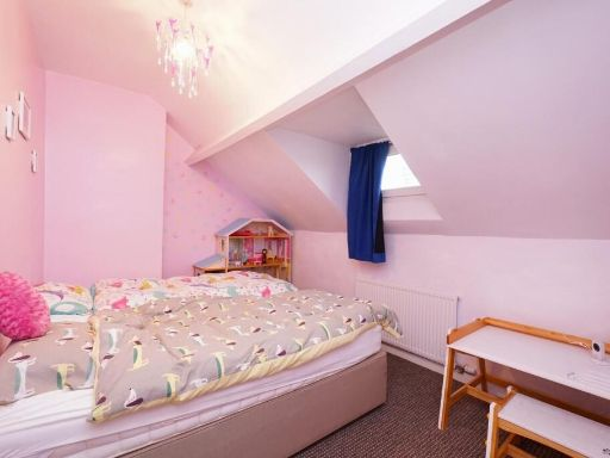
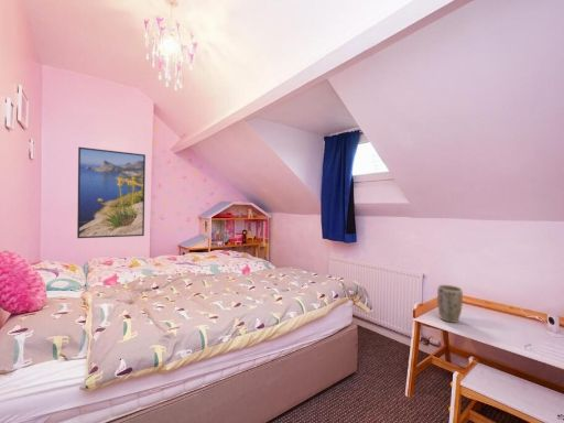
+ plant pot [436,284,464,324]
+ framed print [76,145,147,239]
